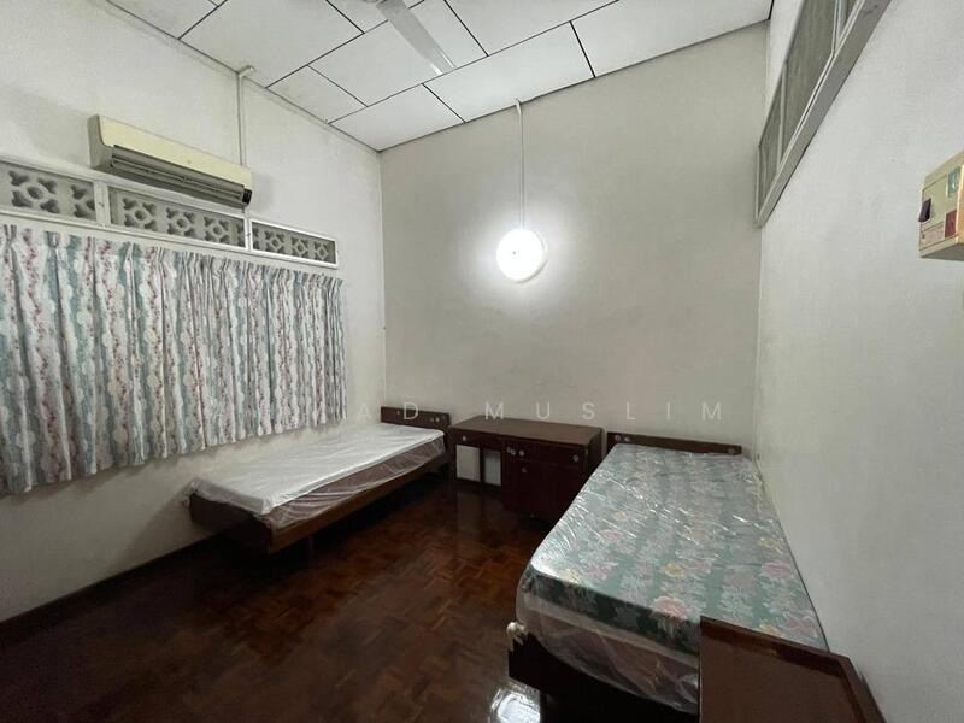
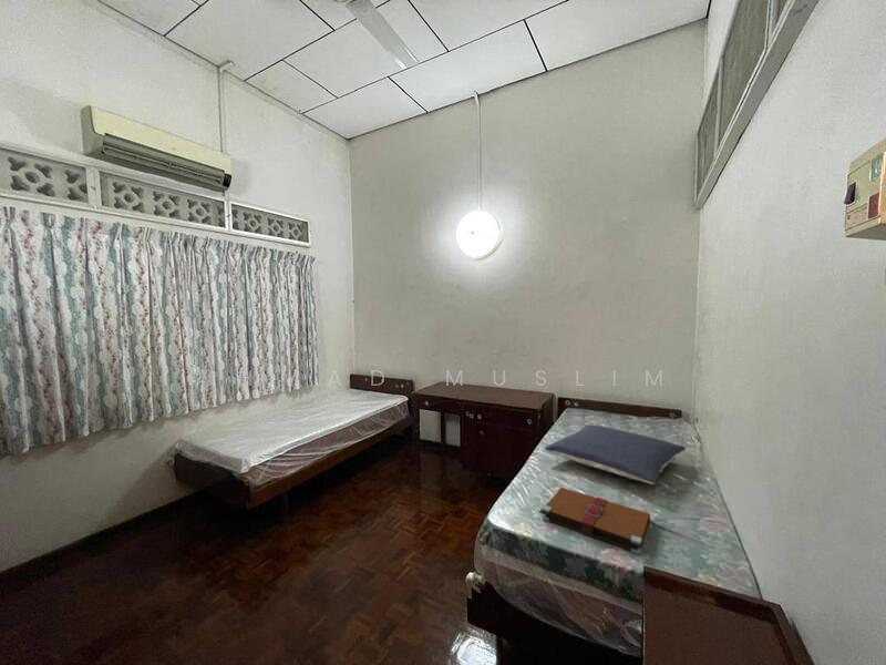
+ book [538,487,651,555]
+ pillow [544,423,687,485]
